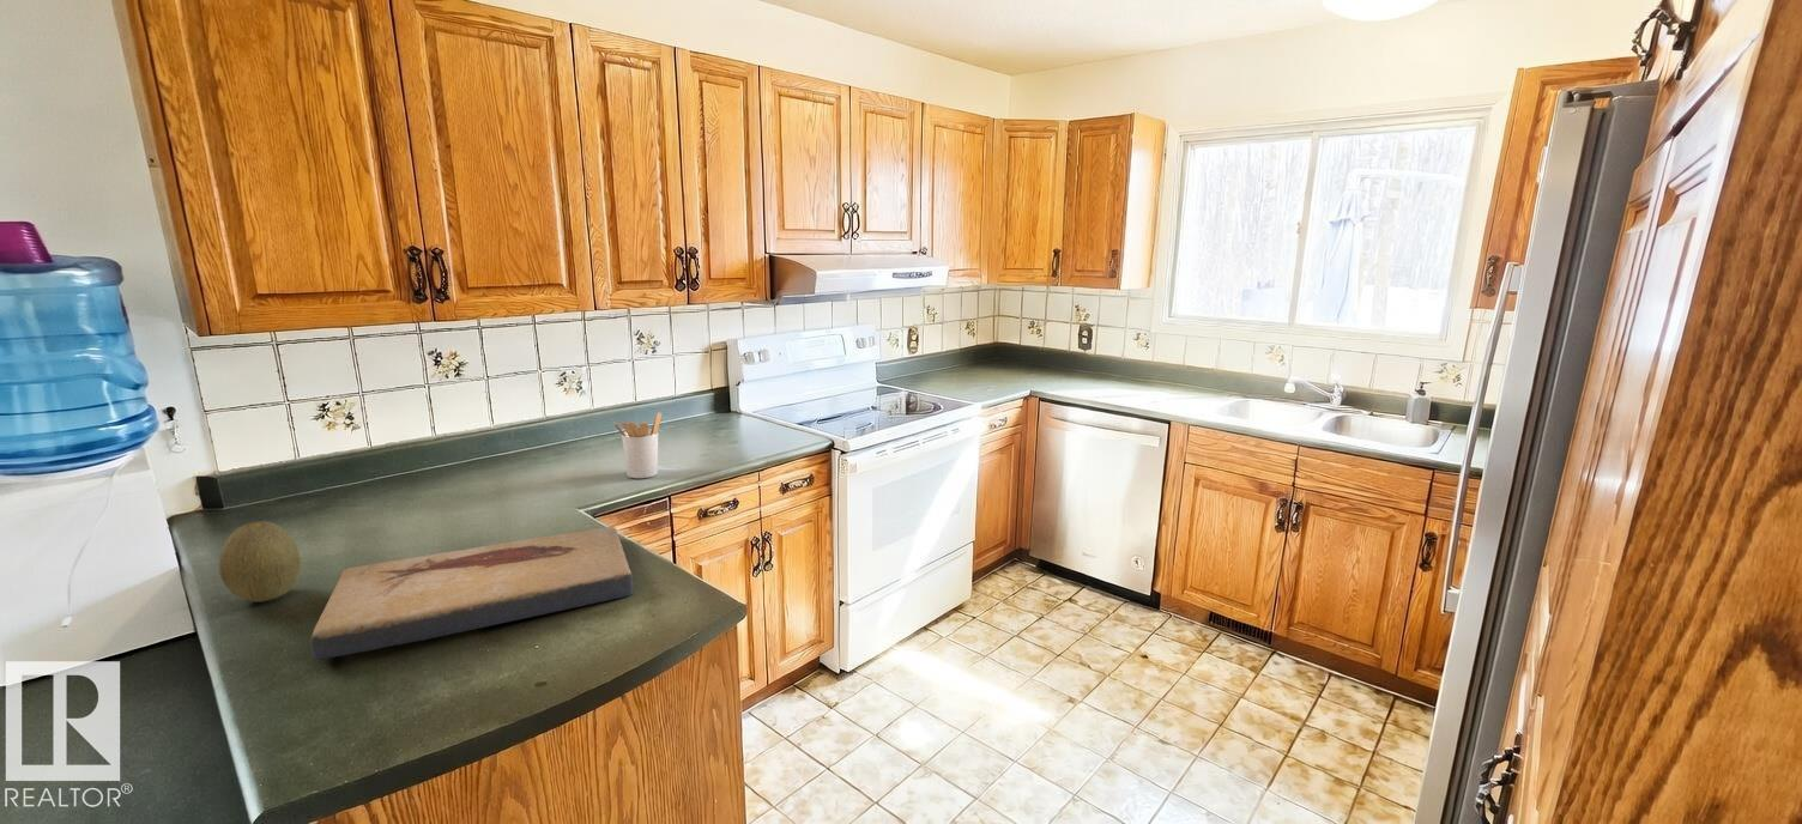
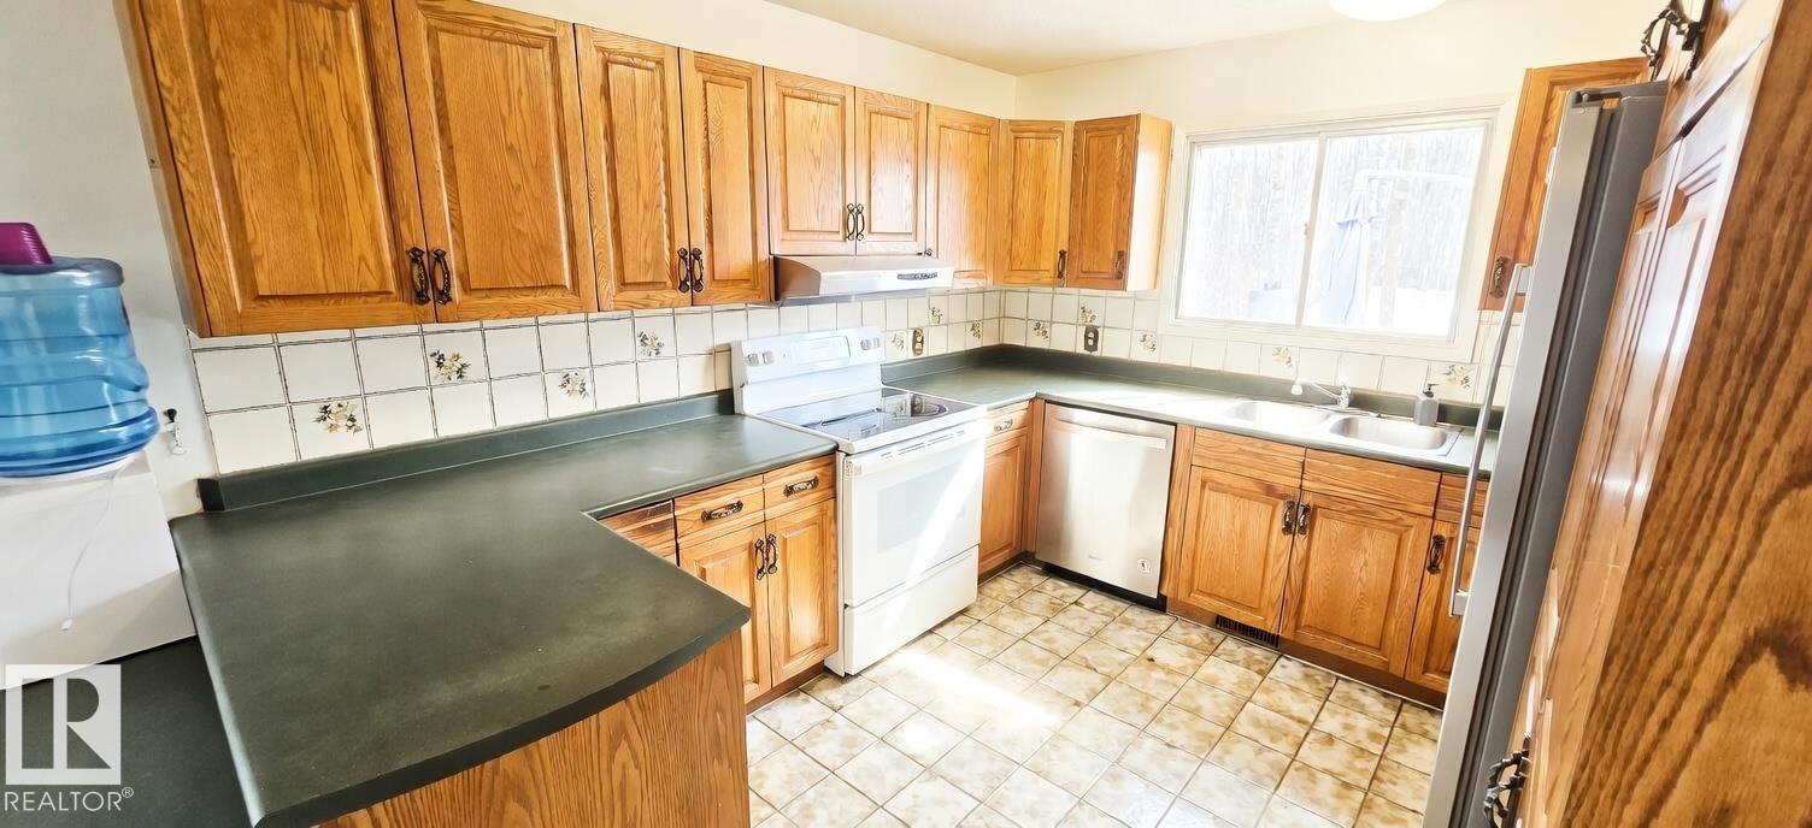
- fruit [218,521,302,604]
- fish fossil [309,526,634,661]
- utensil holder [612,411,663,479]
